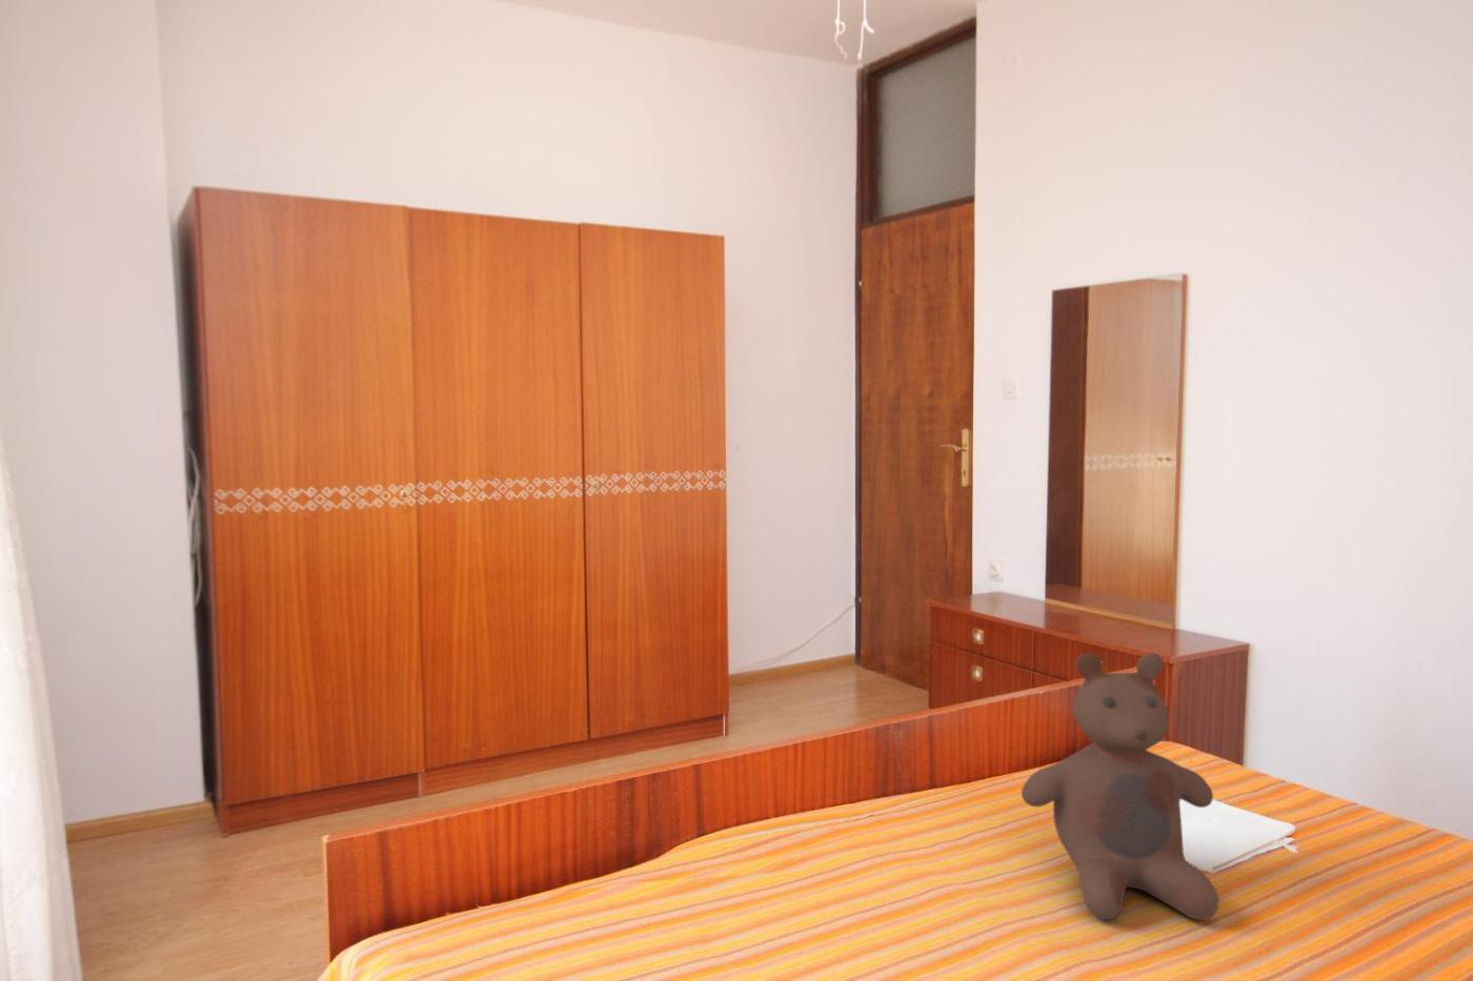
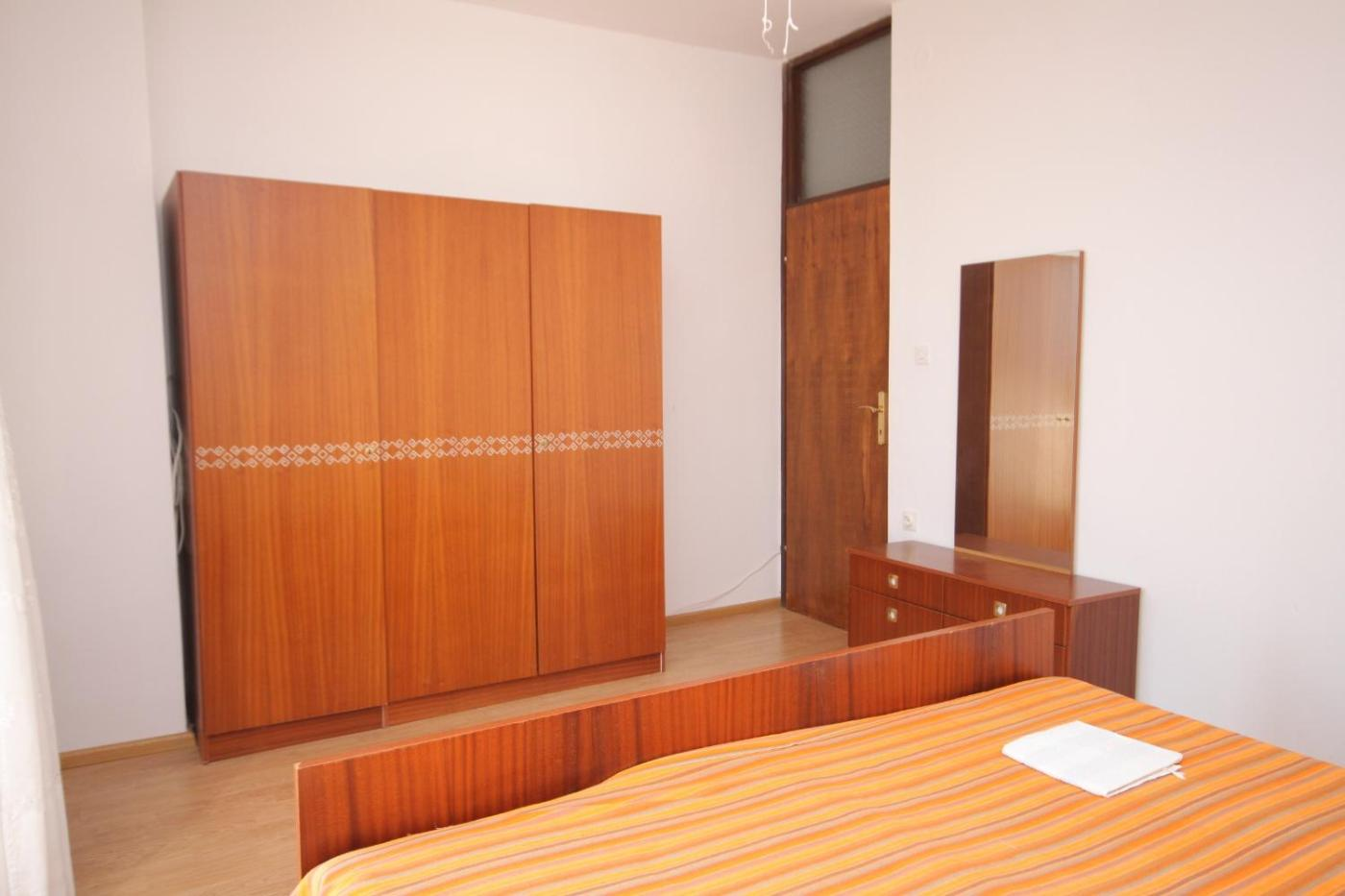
- bear [1021,651,1220,921]
